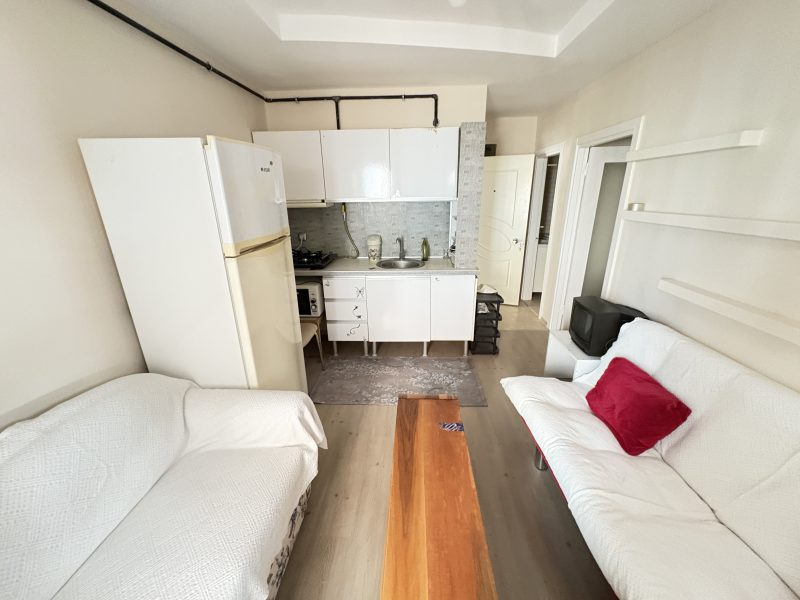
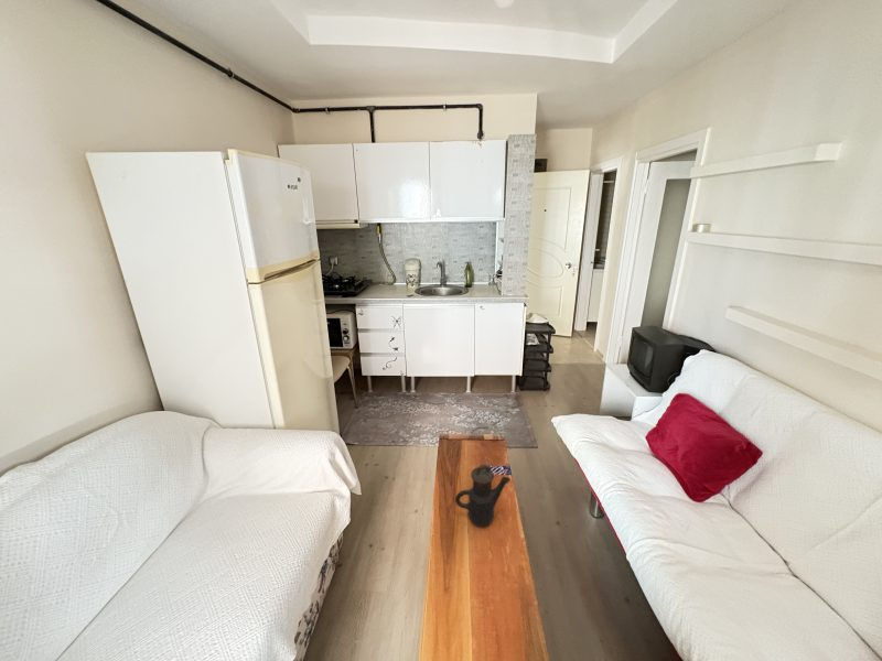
+ teapot [454,464,512,528]
